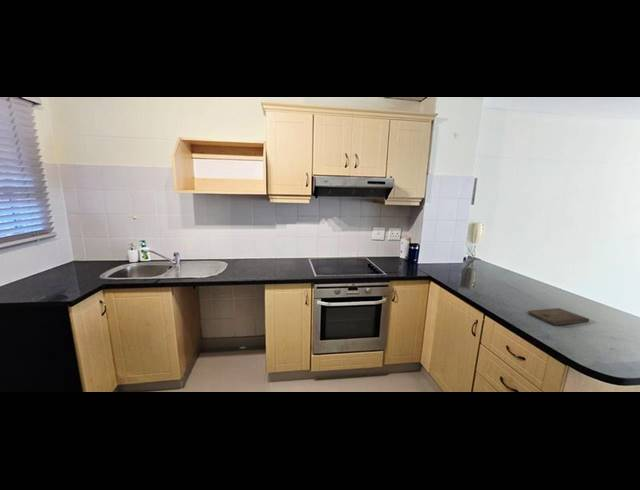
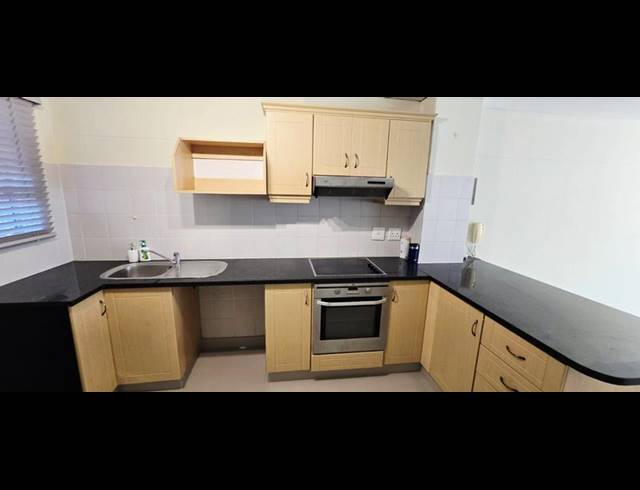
- cutting board [527,307,590,326]
